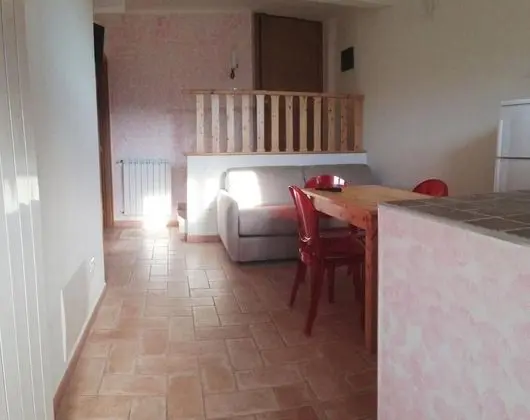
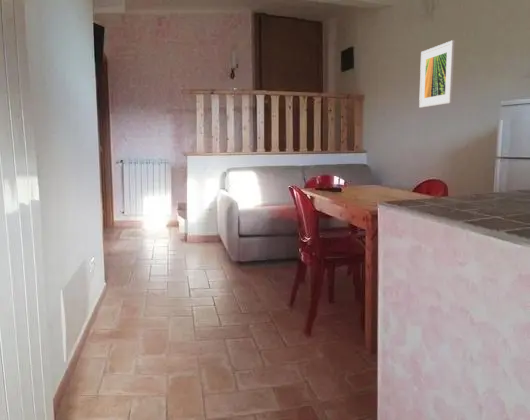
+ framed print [418,39,456,109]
